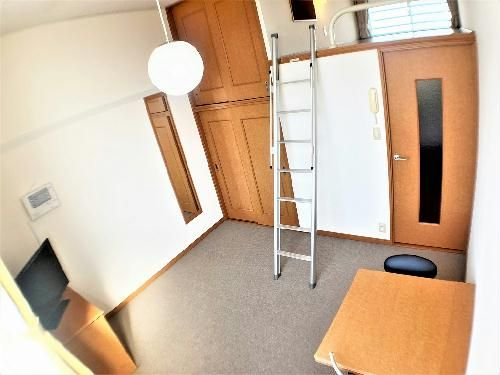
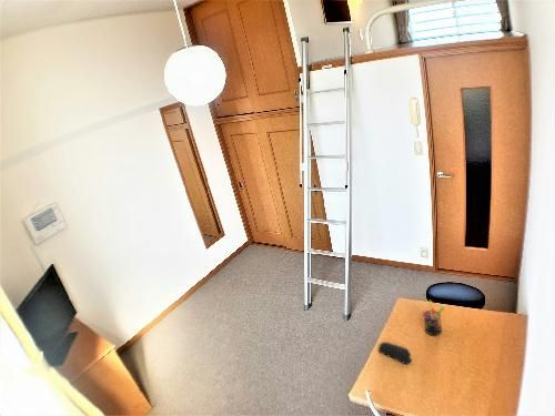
+ stapler [377,341,413,365]
+ pen holder [422,300,445,336]
